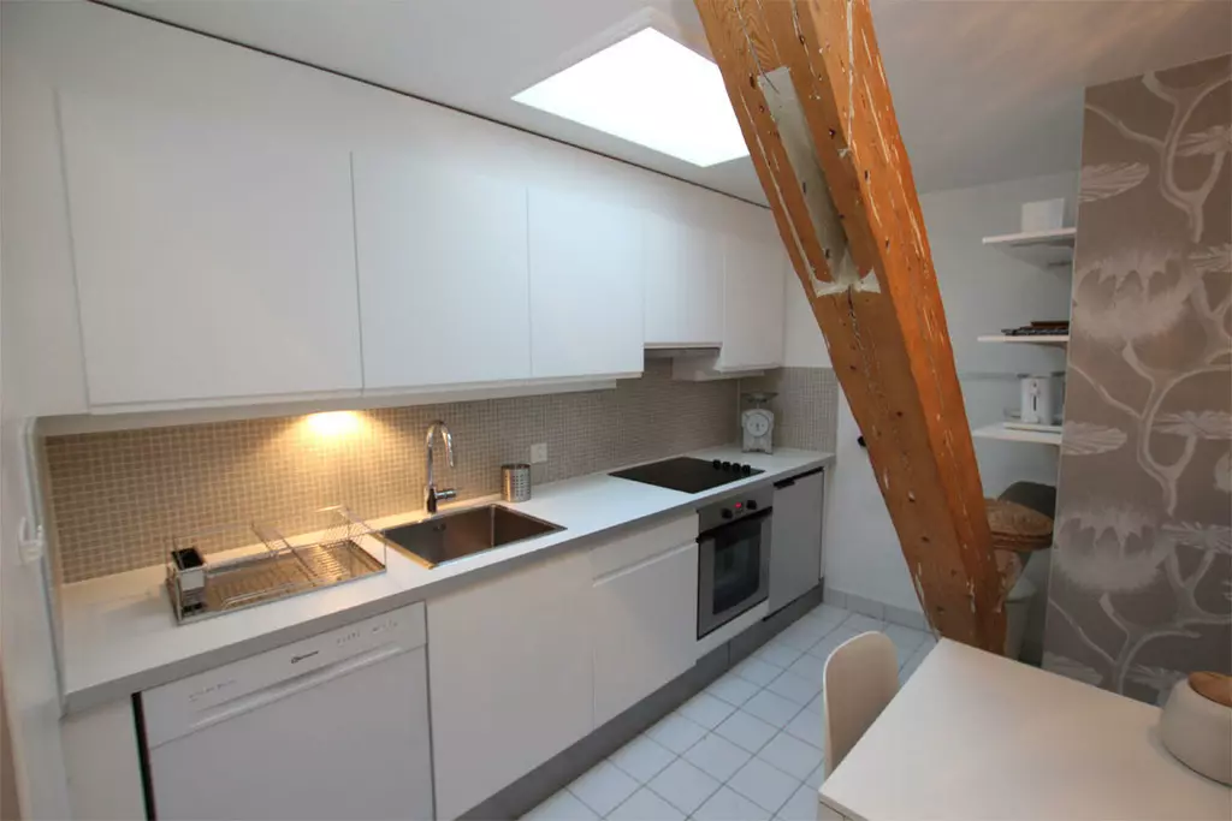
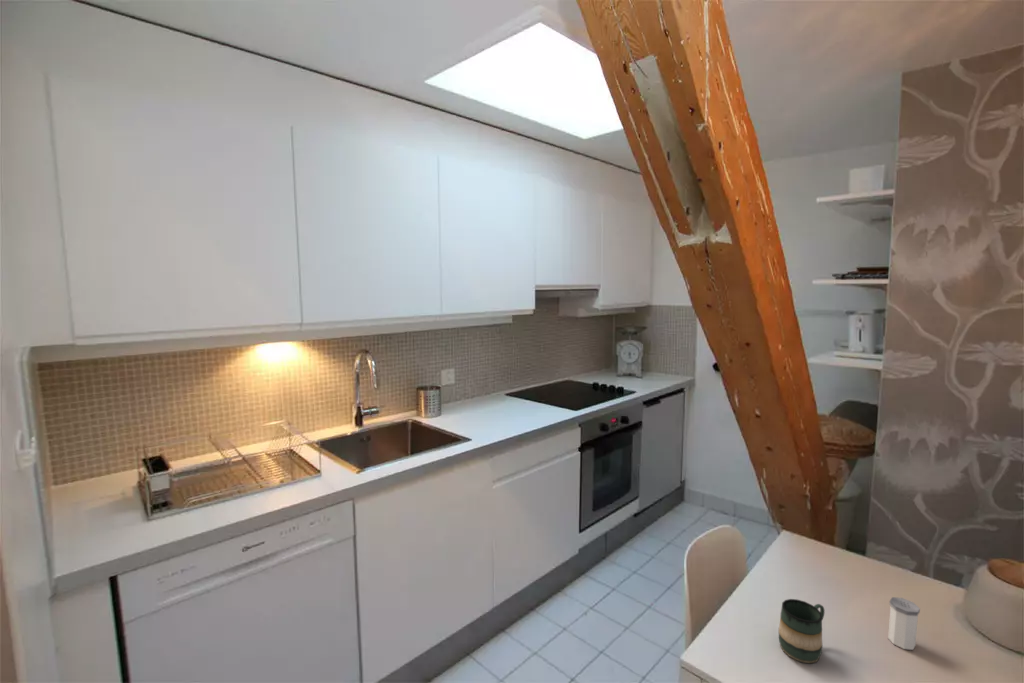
+ salt shaker [887,596,921,651]
+ mug [778,598,826,664]
